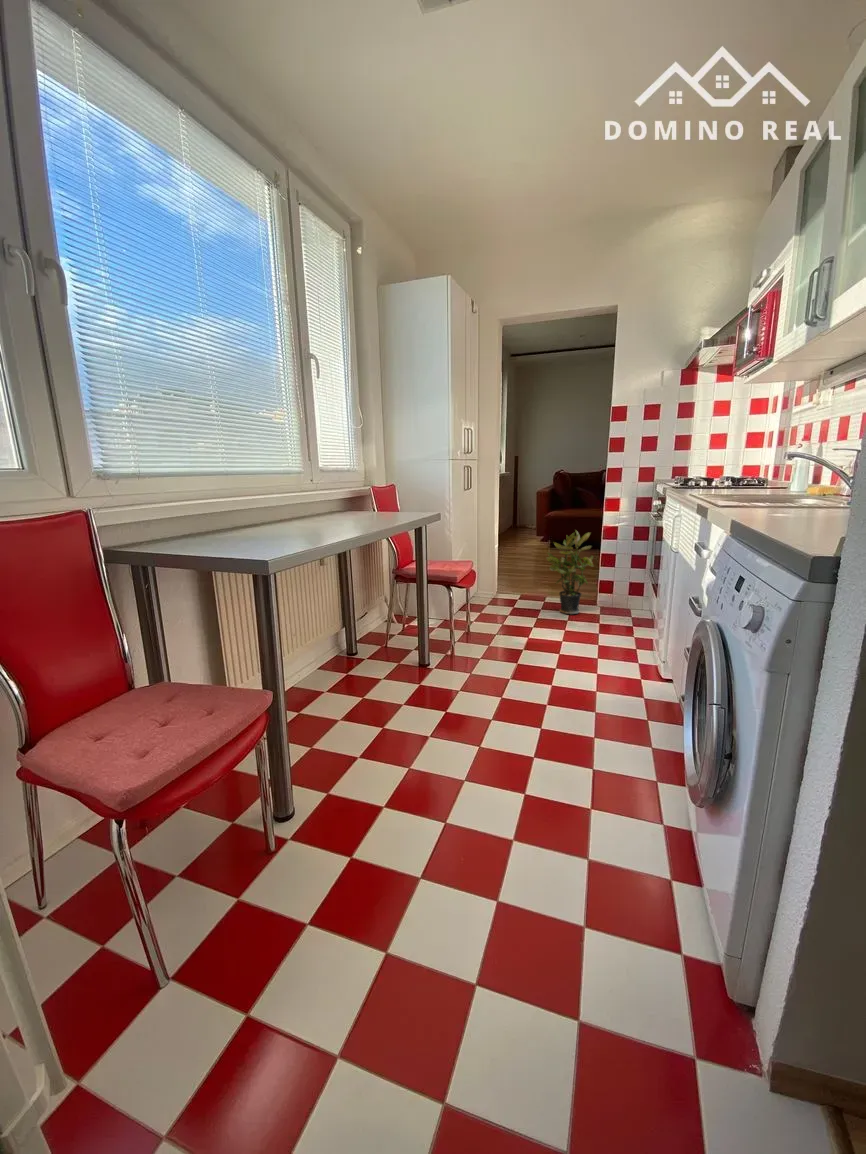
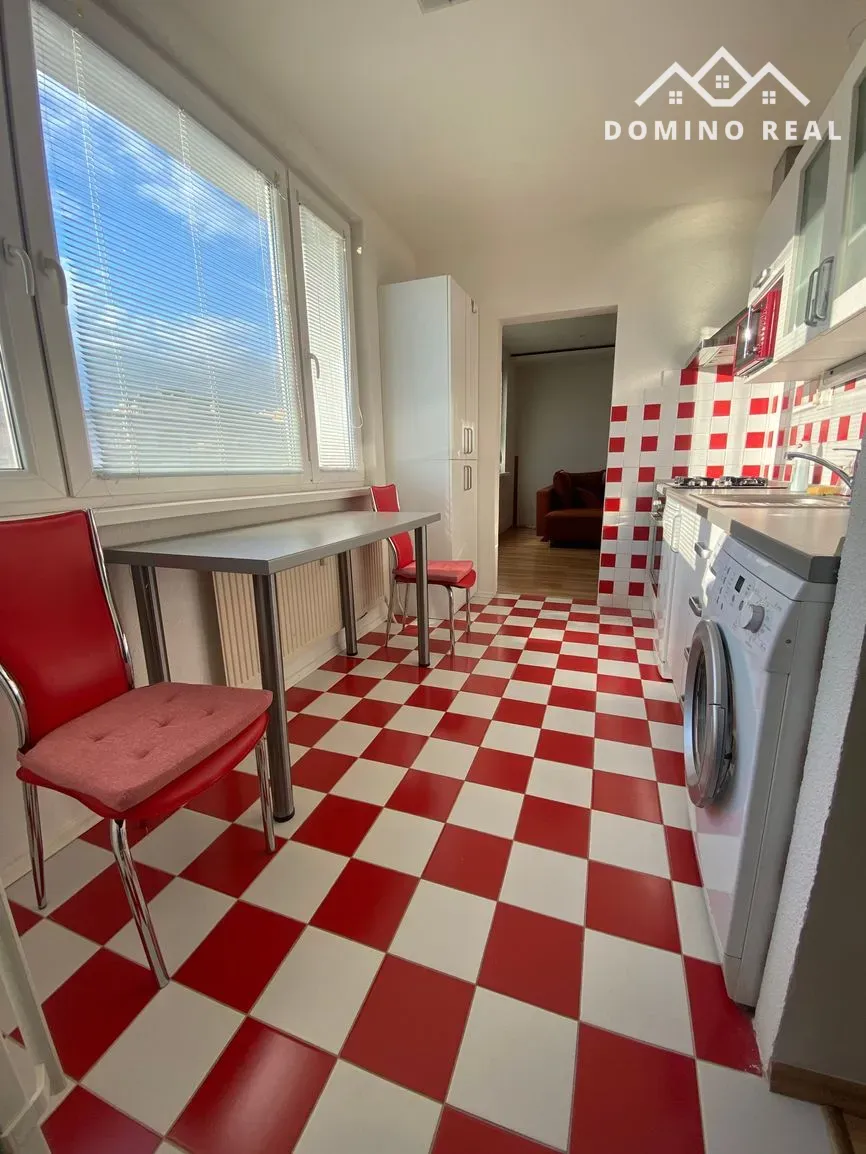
- potted plant [545,529,595,616]
